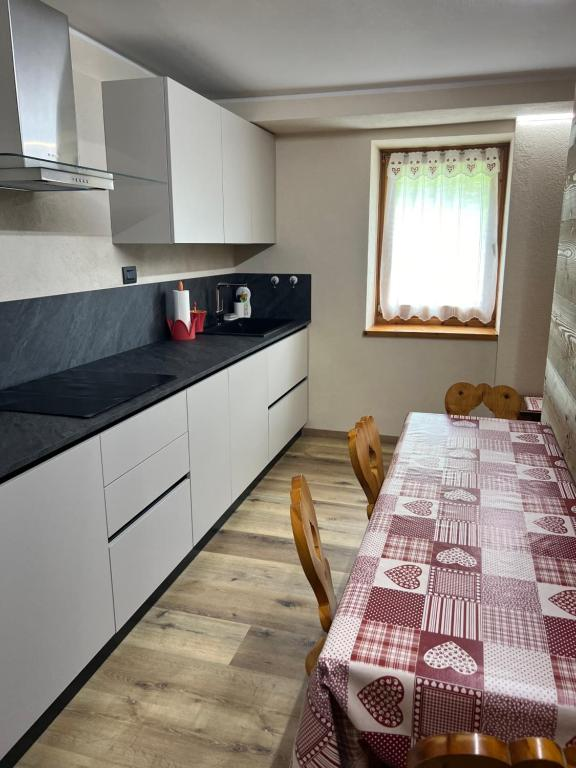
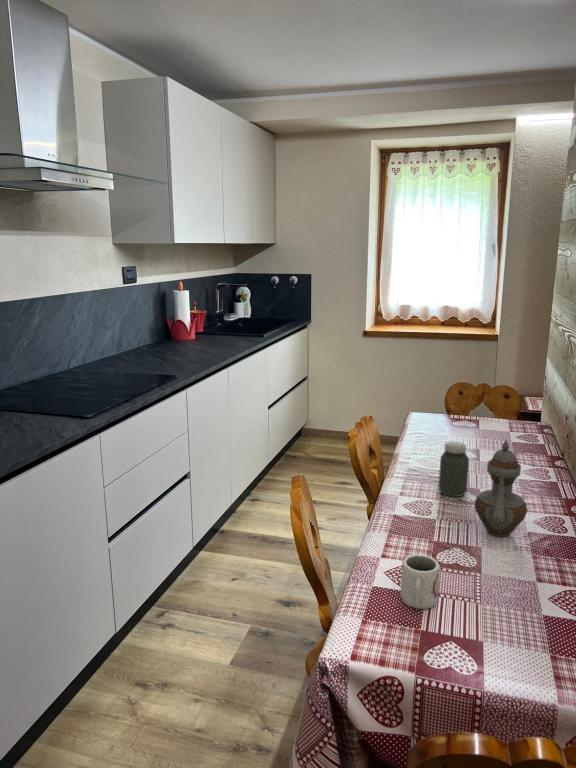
+ cup [400,554,441,610]
+ teapot [474,438,528,538]
+ jar [438,441,470,498]
